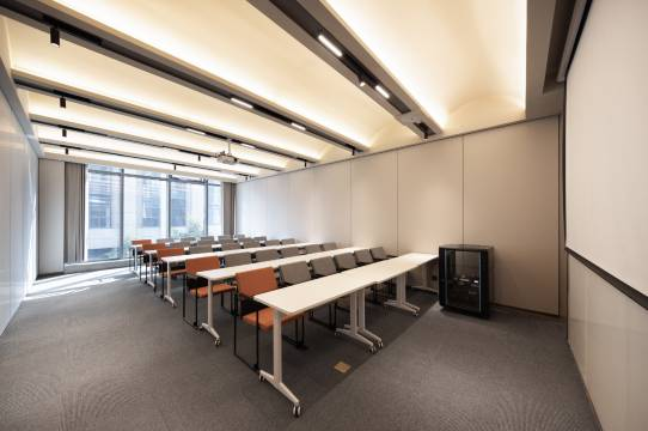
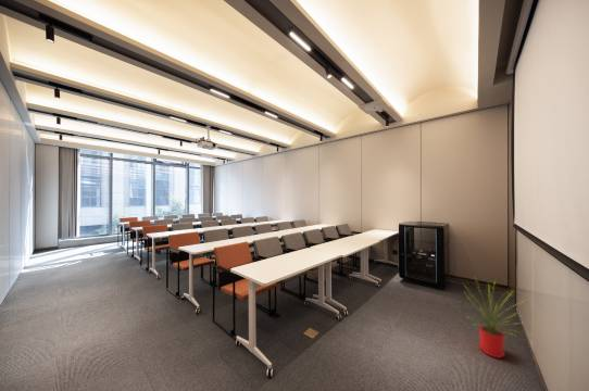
+ house plant [461,275,529,360]
